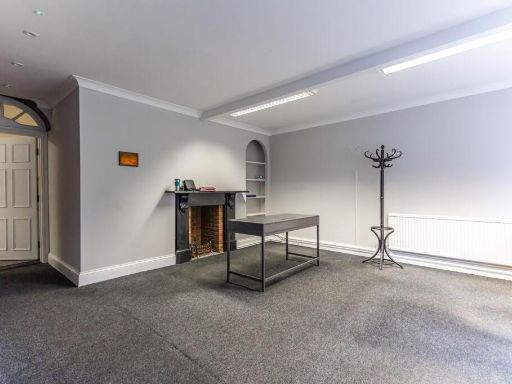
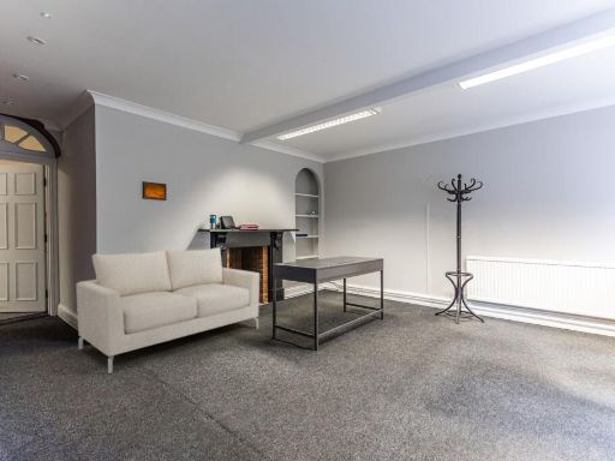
+ sofa [76,246,261,375]
